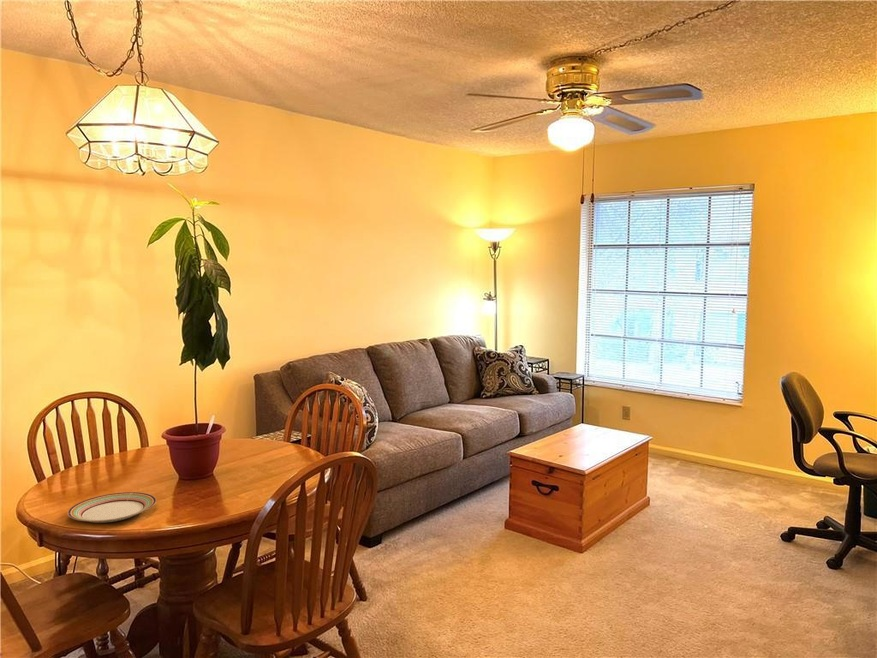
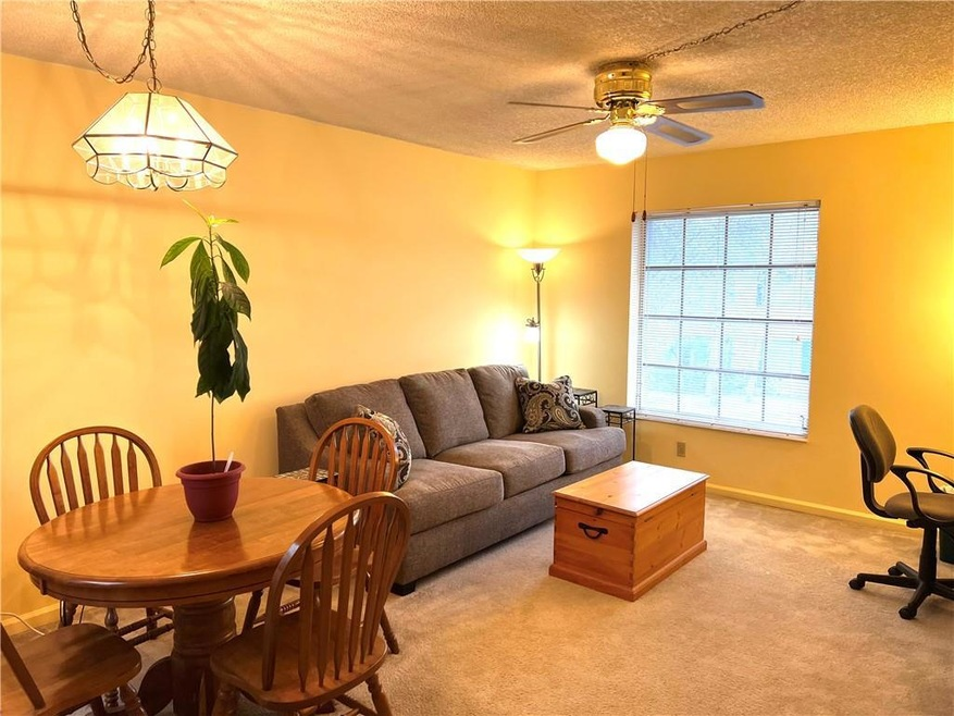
- plate [67,491,157,524]
